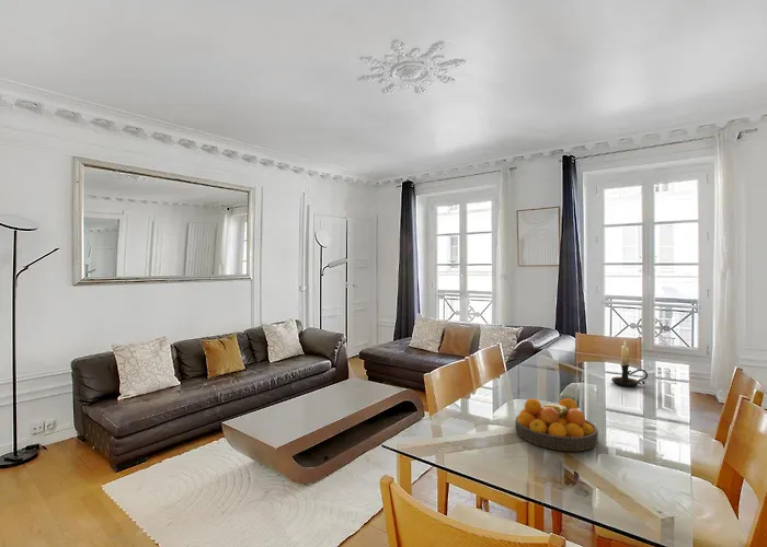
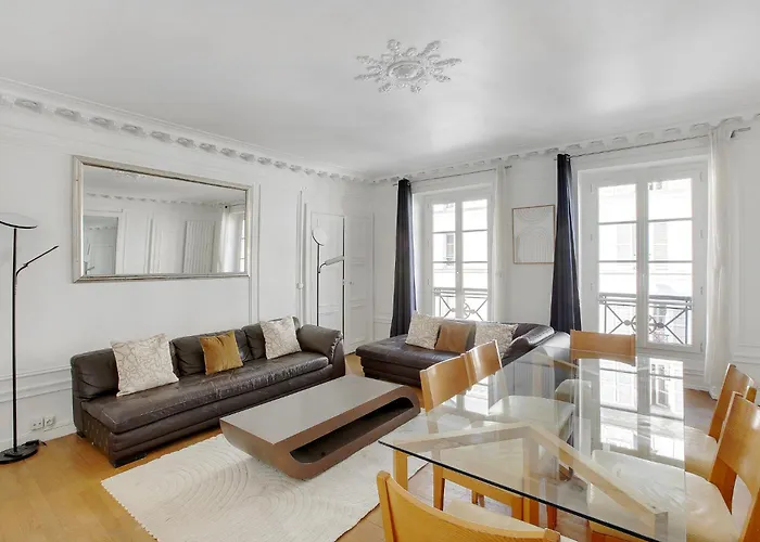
- candle holder [610,339,649,387]
- fruit bowl [514,397,599,452]
